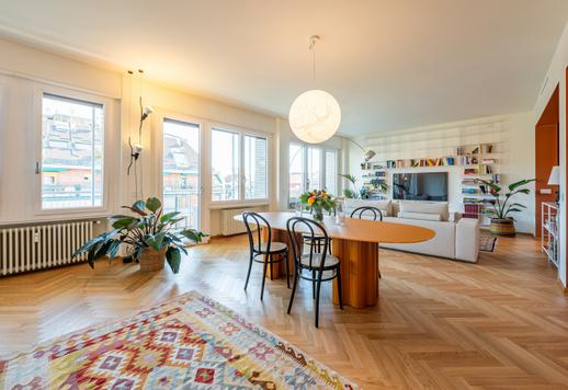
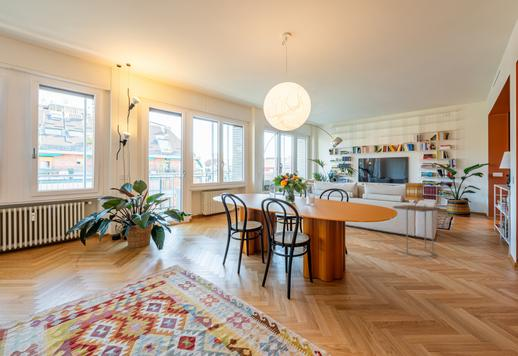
+ lantern [403,182,426,202]
+ side table [392,204,441,258]
